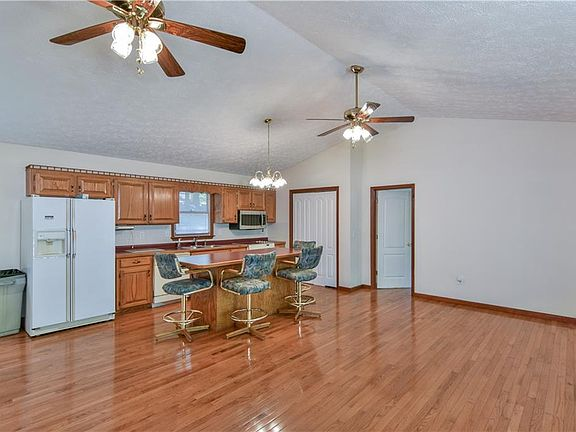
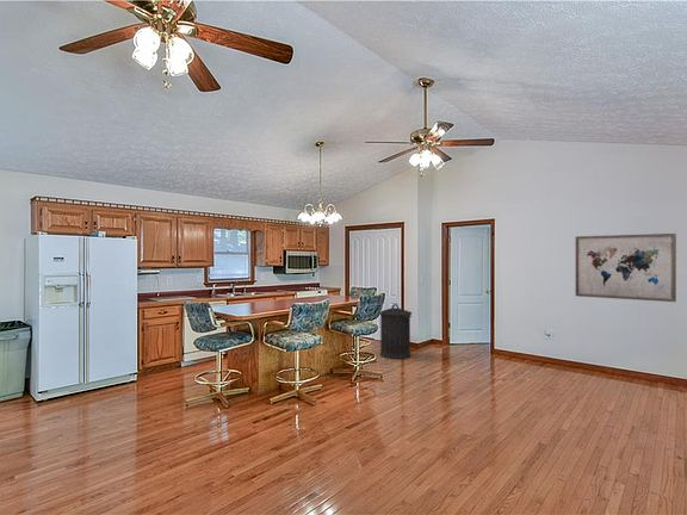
+ wall art [575,232,677,303]
+ trash can [379,303,413,360]
